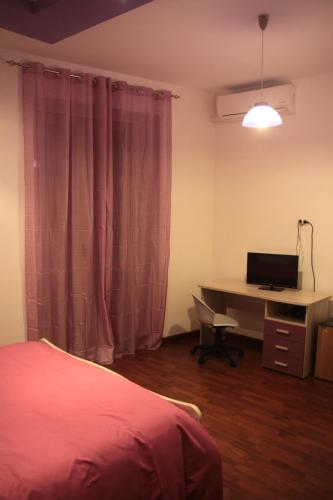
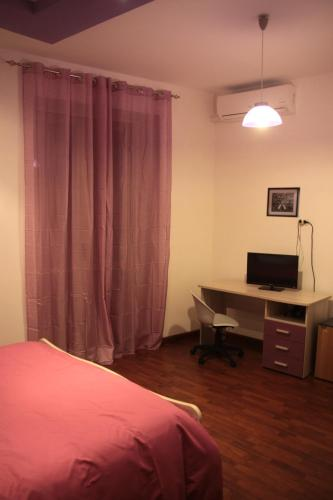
+ wall art [265,186,301,219]
